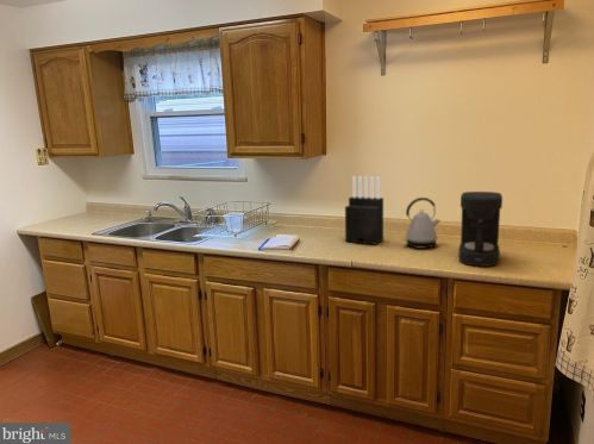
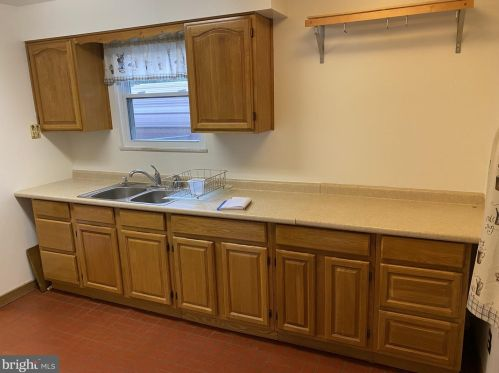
- knife block [344,175,384,246]
- coffee maker [457,190,504,268]
- kettle [402,196,442,250]
